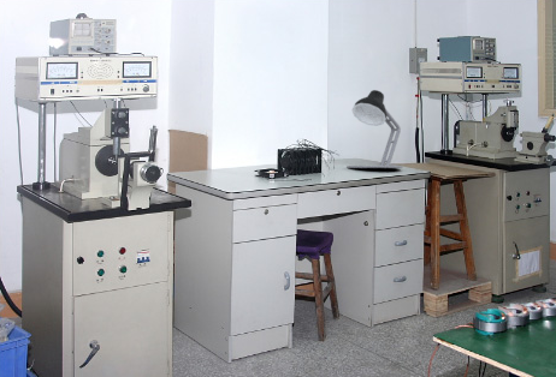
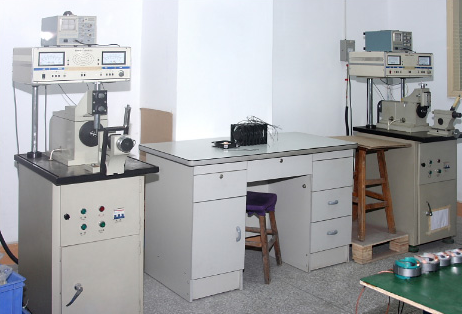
- desk lamp [345,89,403,169]
